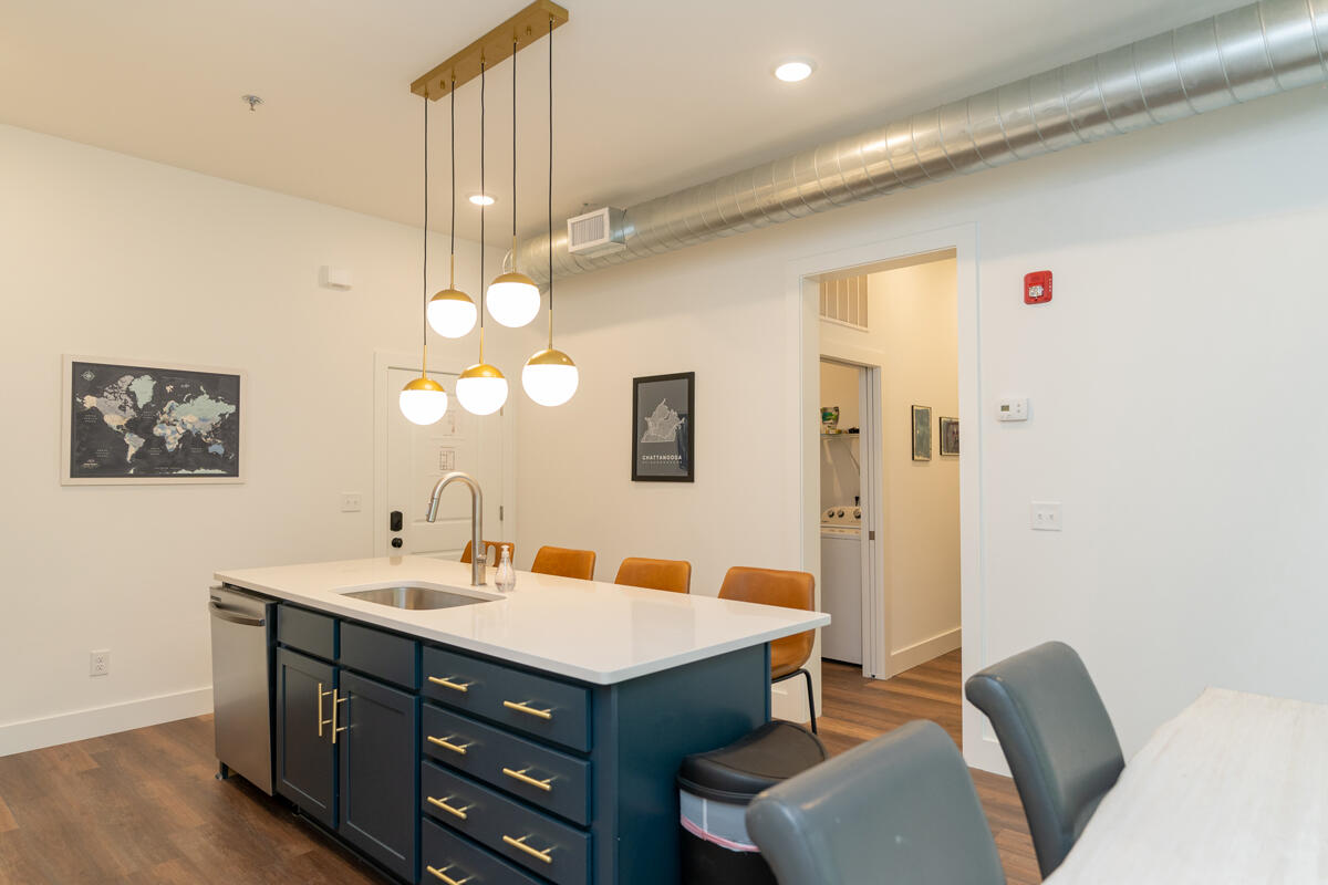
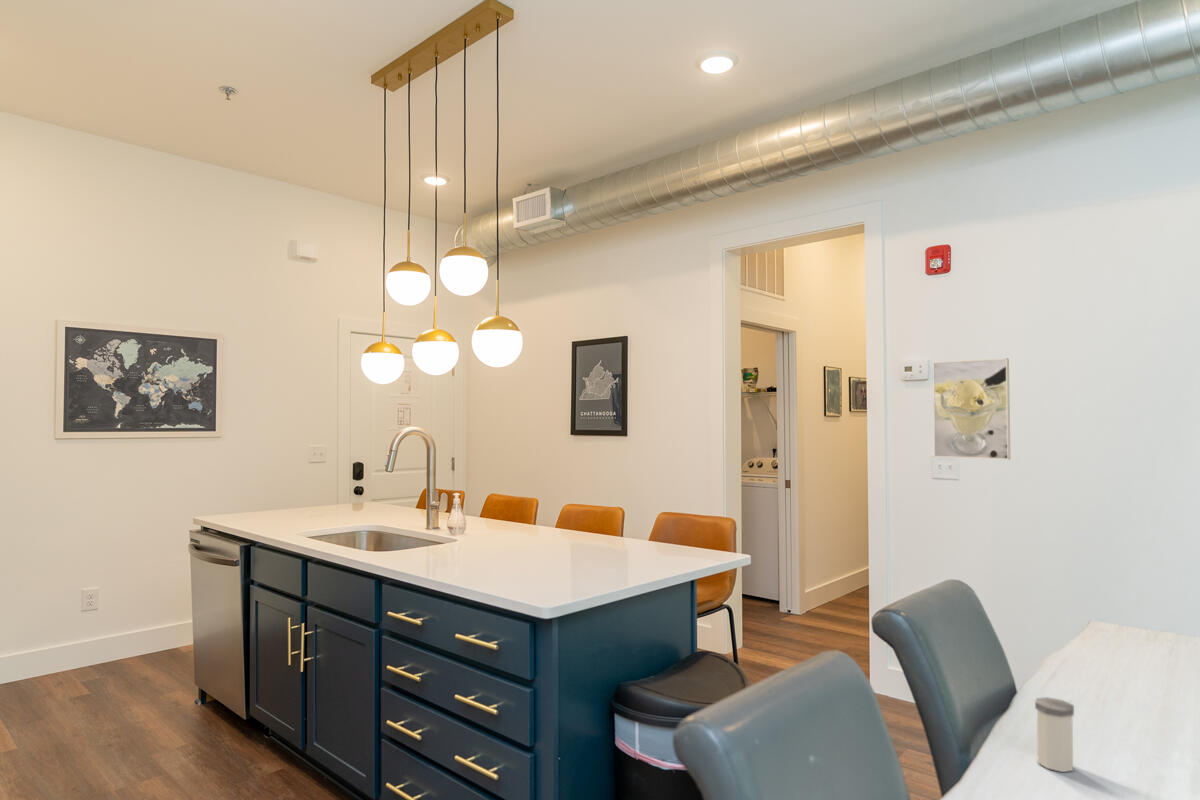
+ salt shaker [1034,696,1075,773]
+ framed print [932,357,1011,460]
